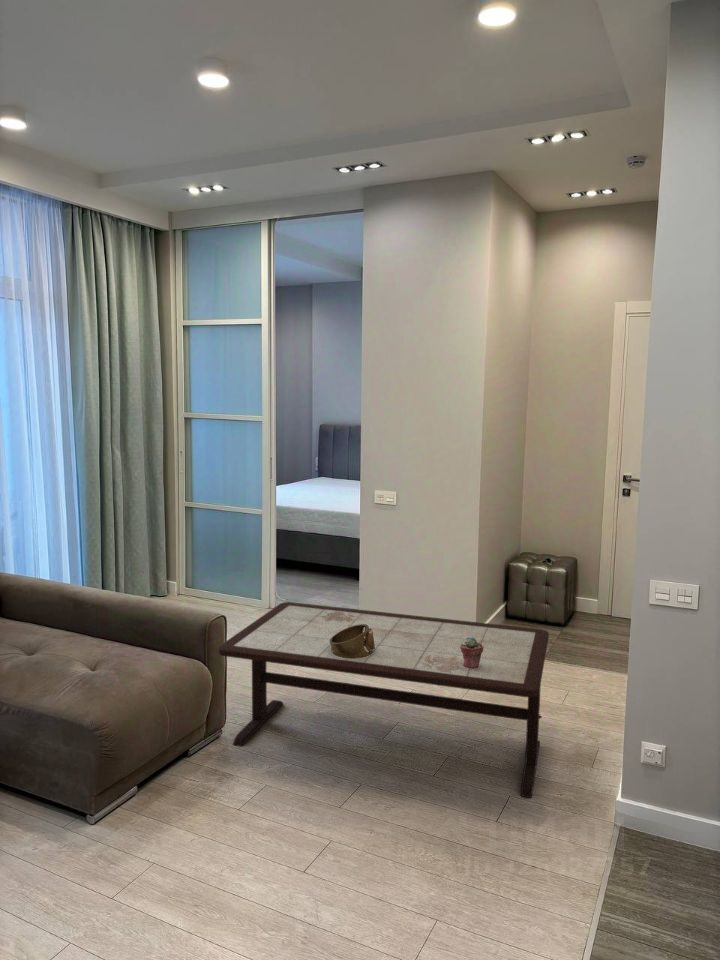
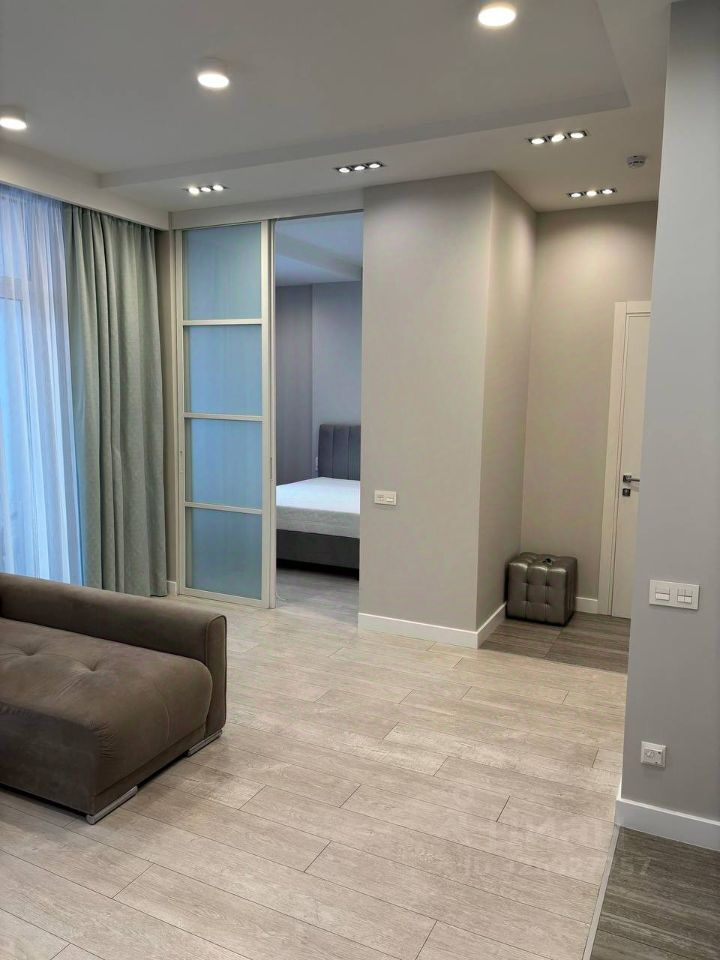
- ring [329,624,375,659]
- potted succulent [460,637,483,669]
- coffee table [217,601,550,799]
